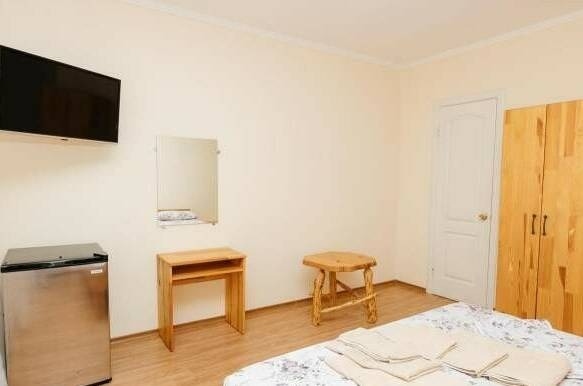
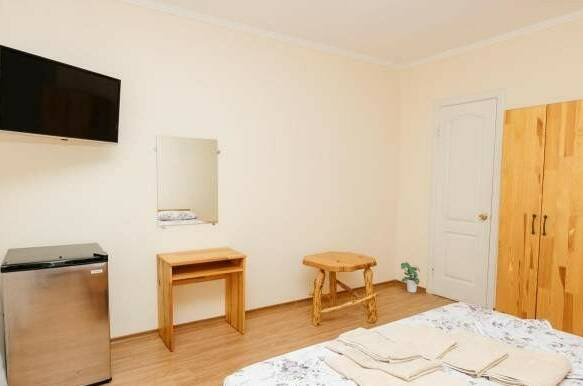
+ potted plant [400,261,421,293]
